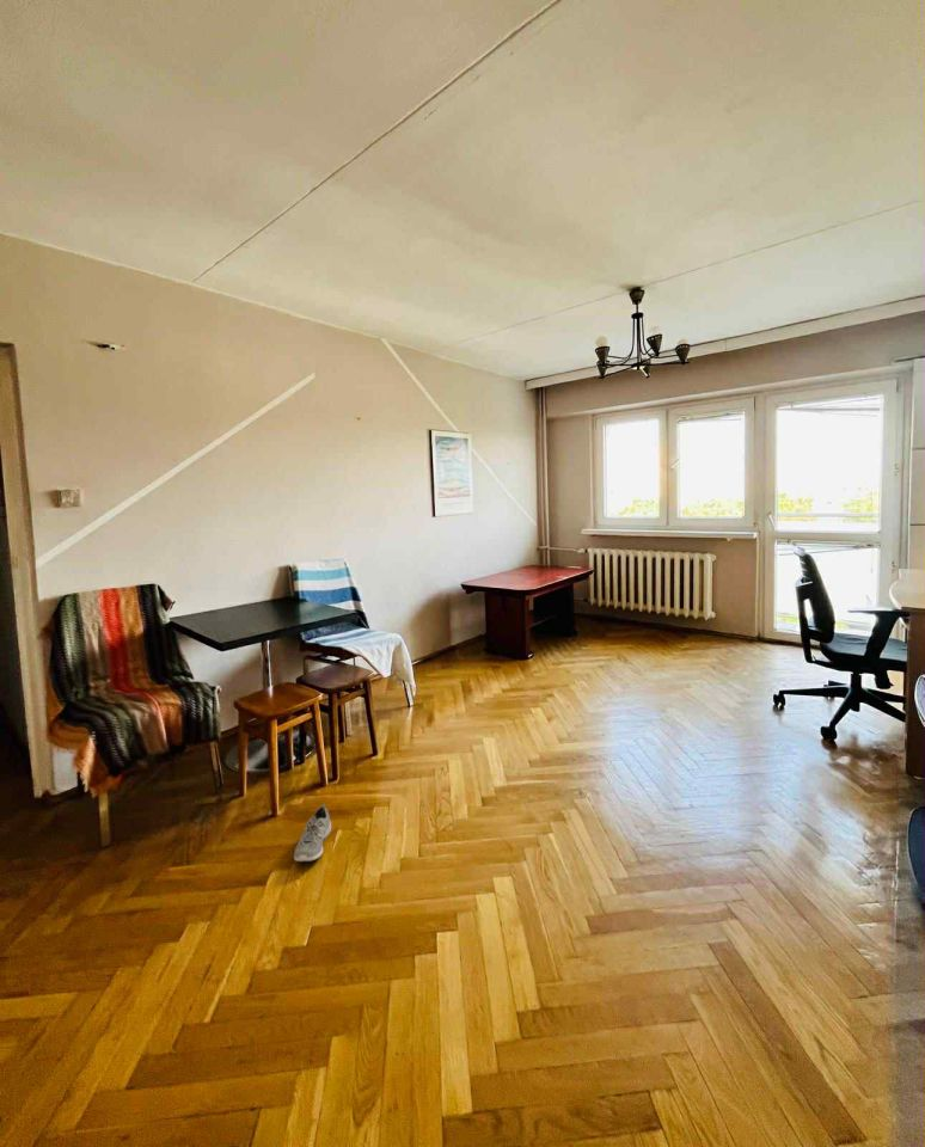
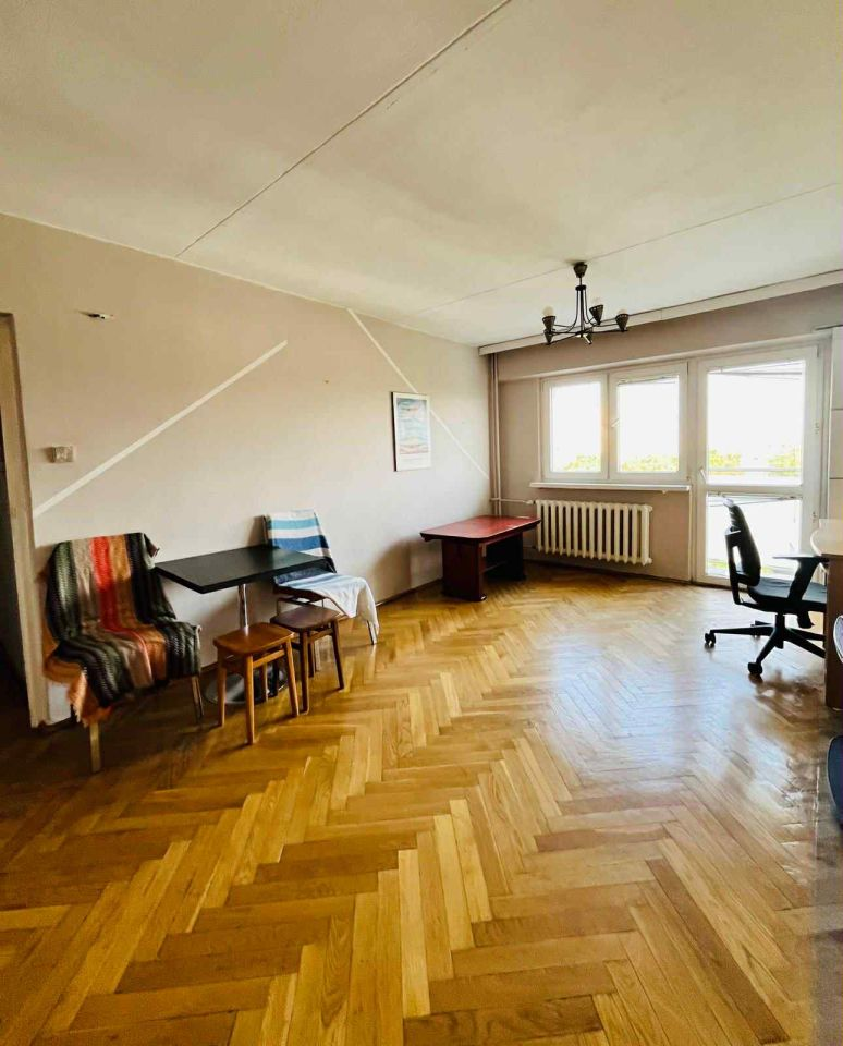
- sneaker [293,804,332,863]
